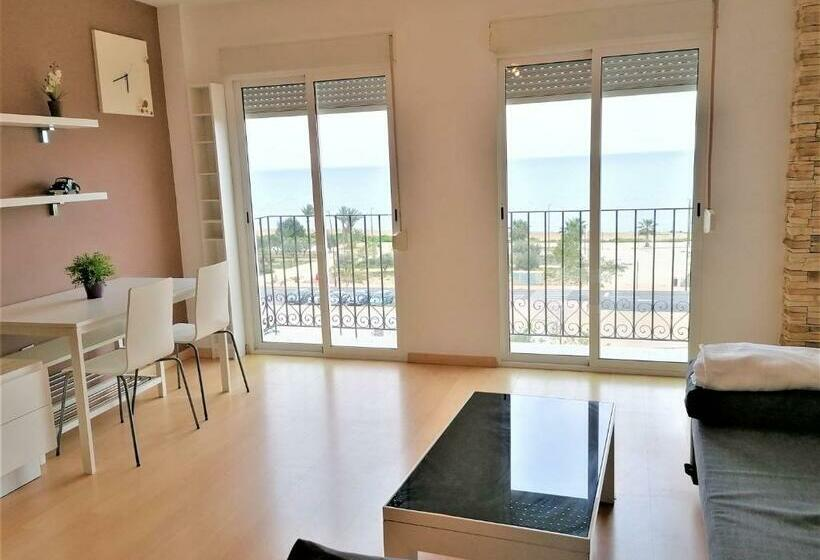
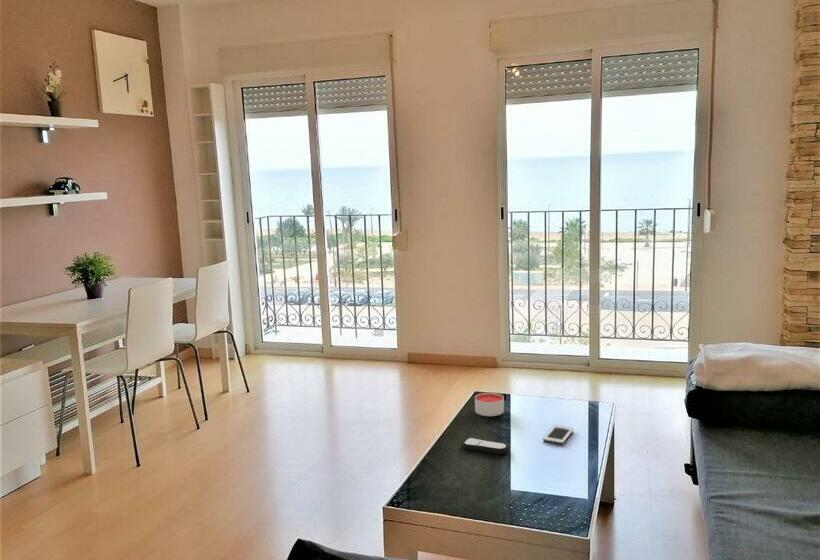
+ candle [474,392,505,417]
+ remote control [461,437,510,455]
+ cell phone [542,425,574,445]
